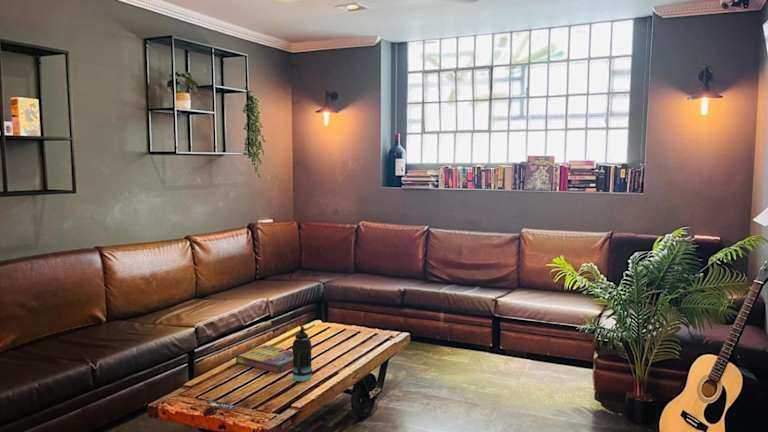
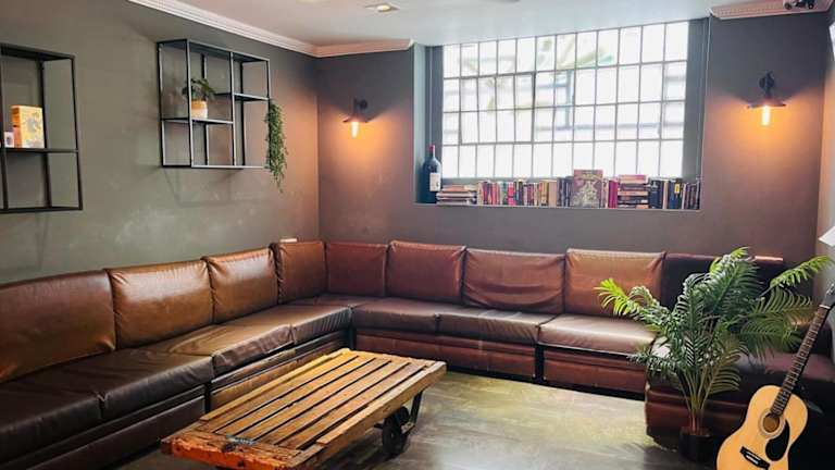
- bottle [291,326,313,382]
- game compilation box [235,344,293,374]
